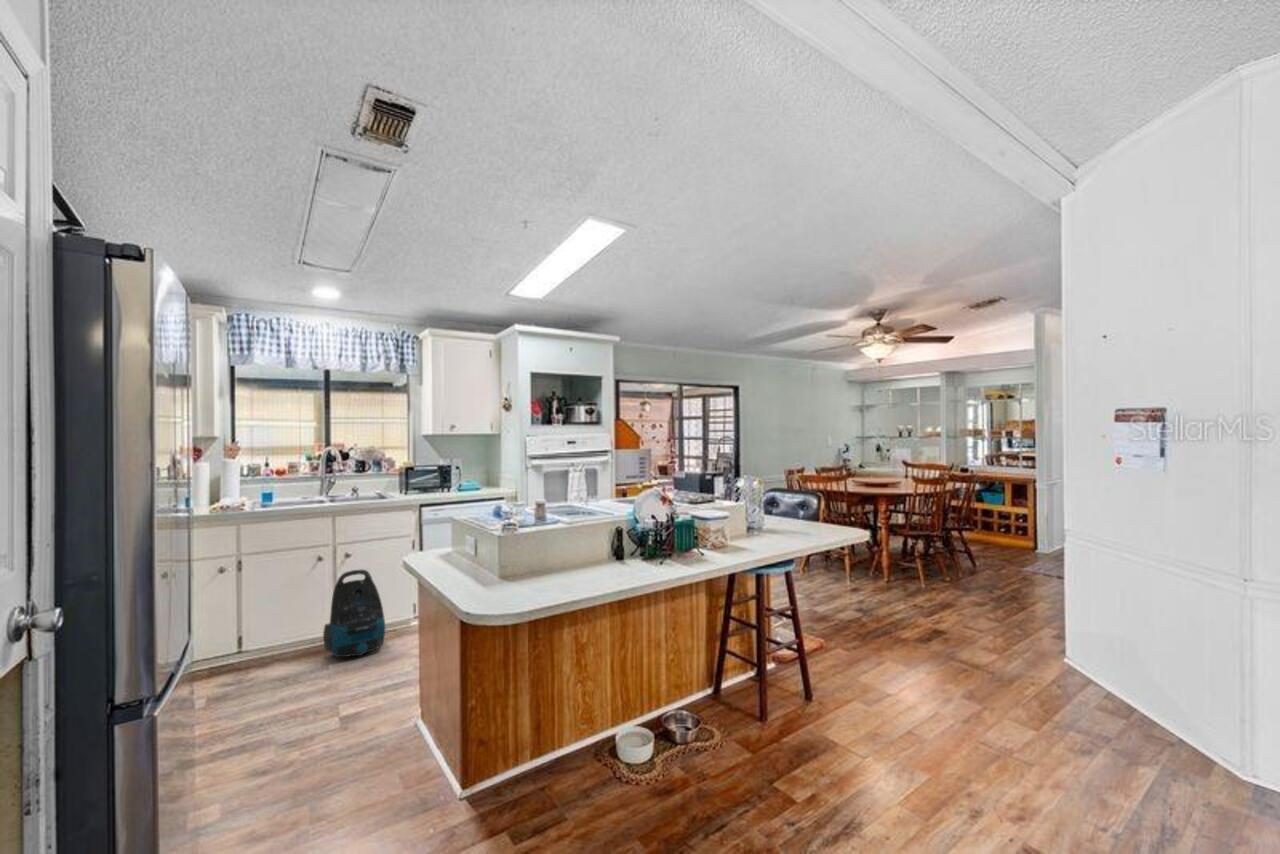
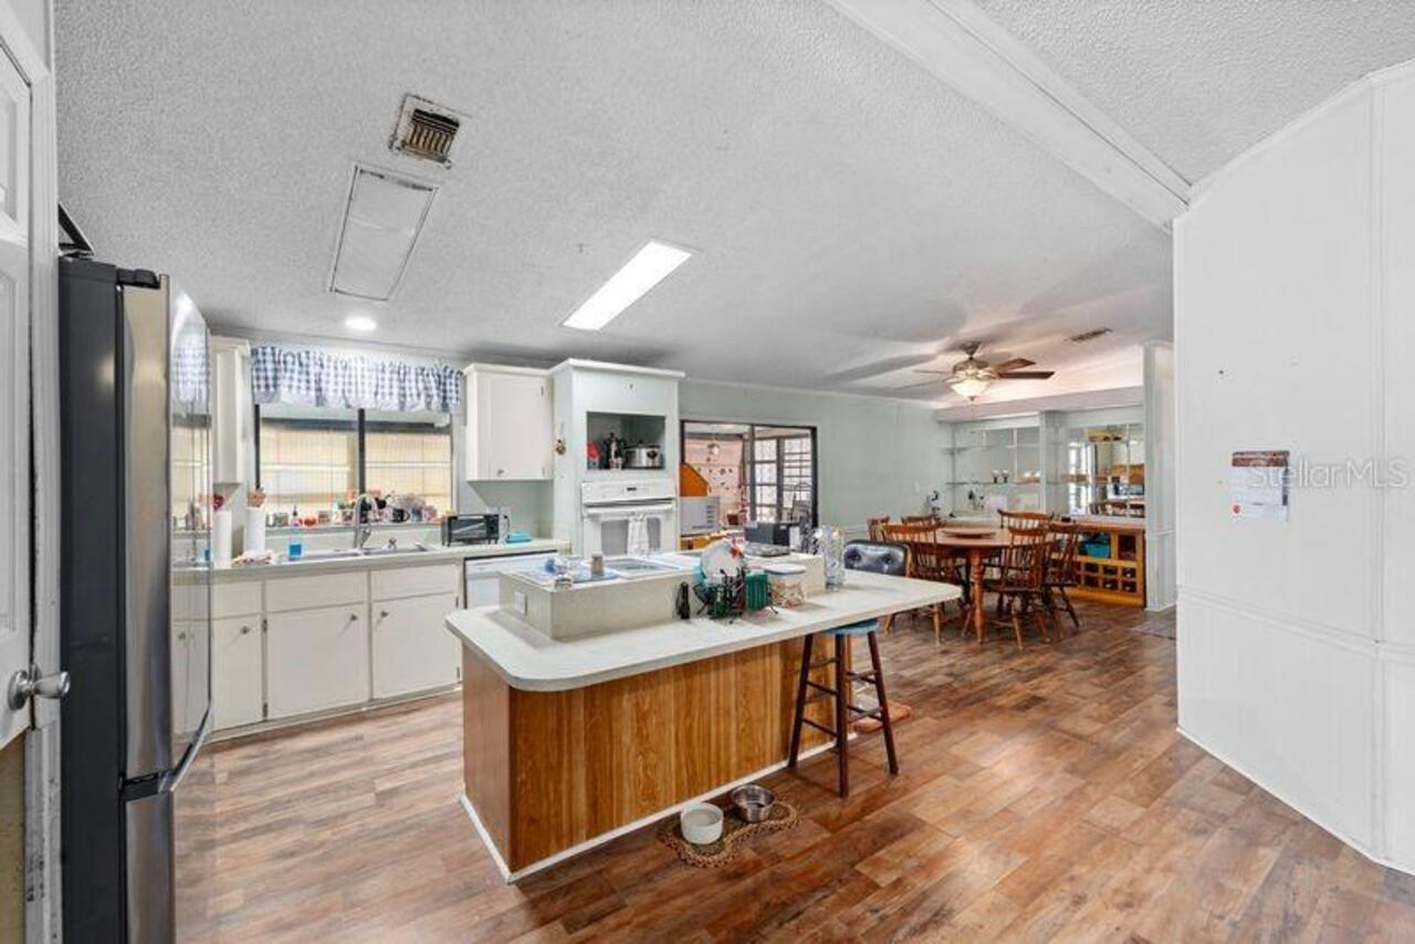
- vacuum cleaner [322,569,386,658]
